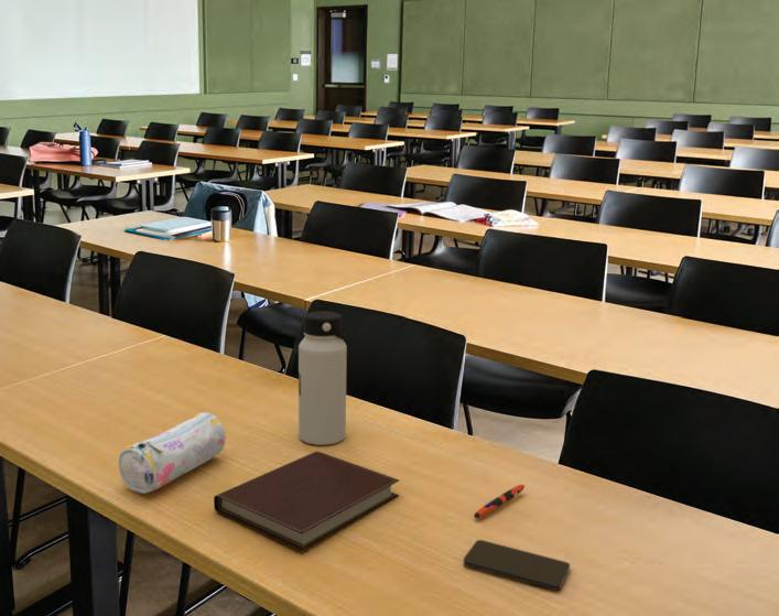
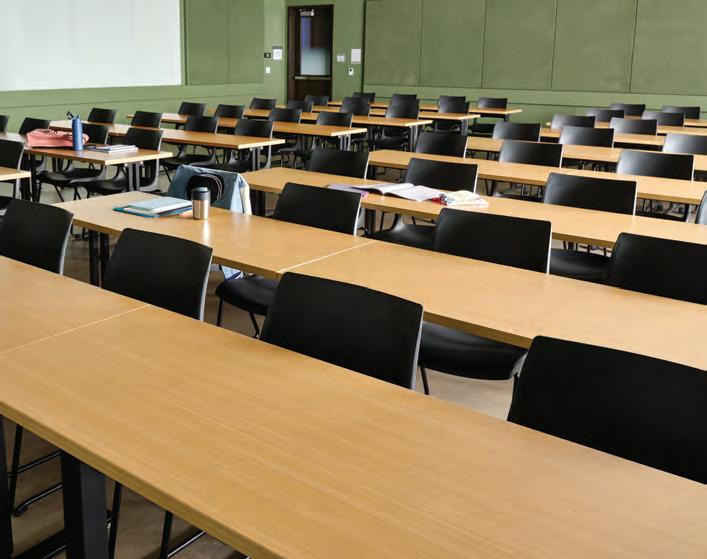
- pen [473,484,526,519]
- notebook [213,451,400,552]
- pencil case [118,411,227,495]
- water bottle [297,310,348,446]
- smartphone [463,539,571,592]
